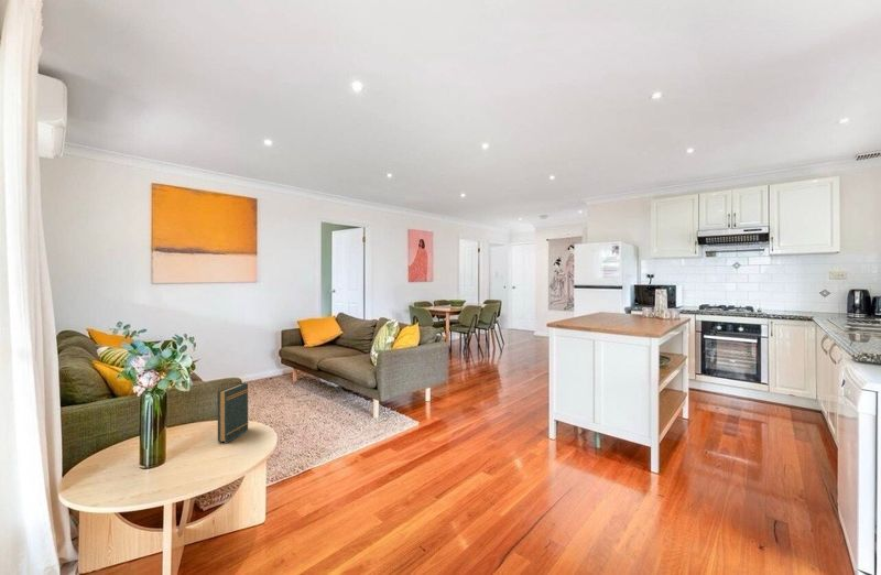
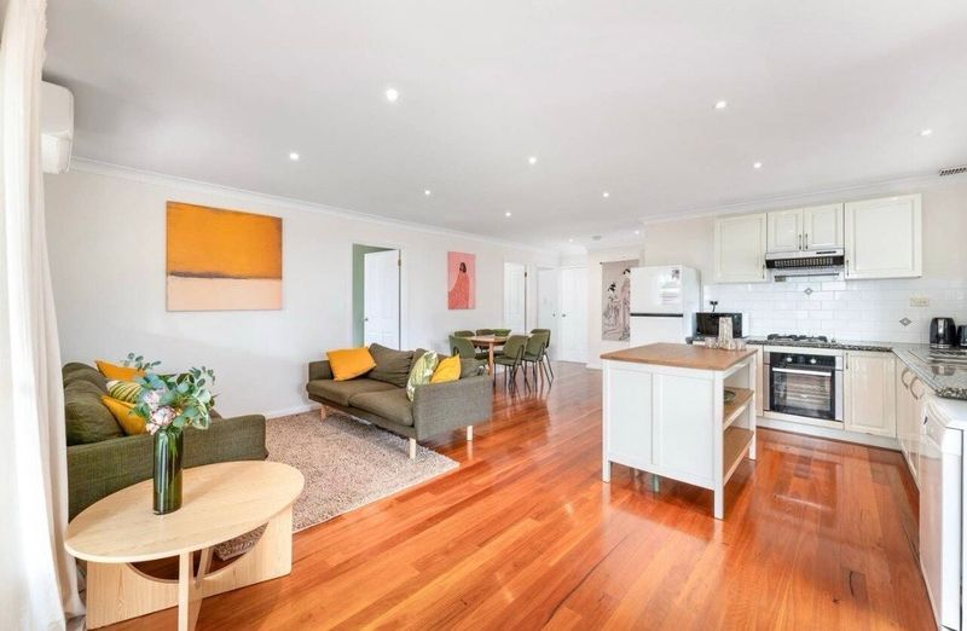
- book [217,382,250,444]
